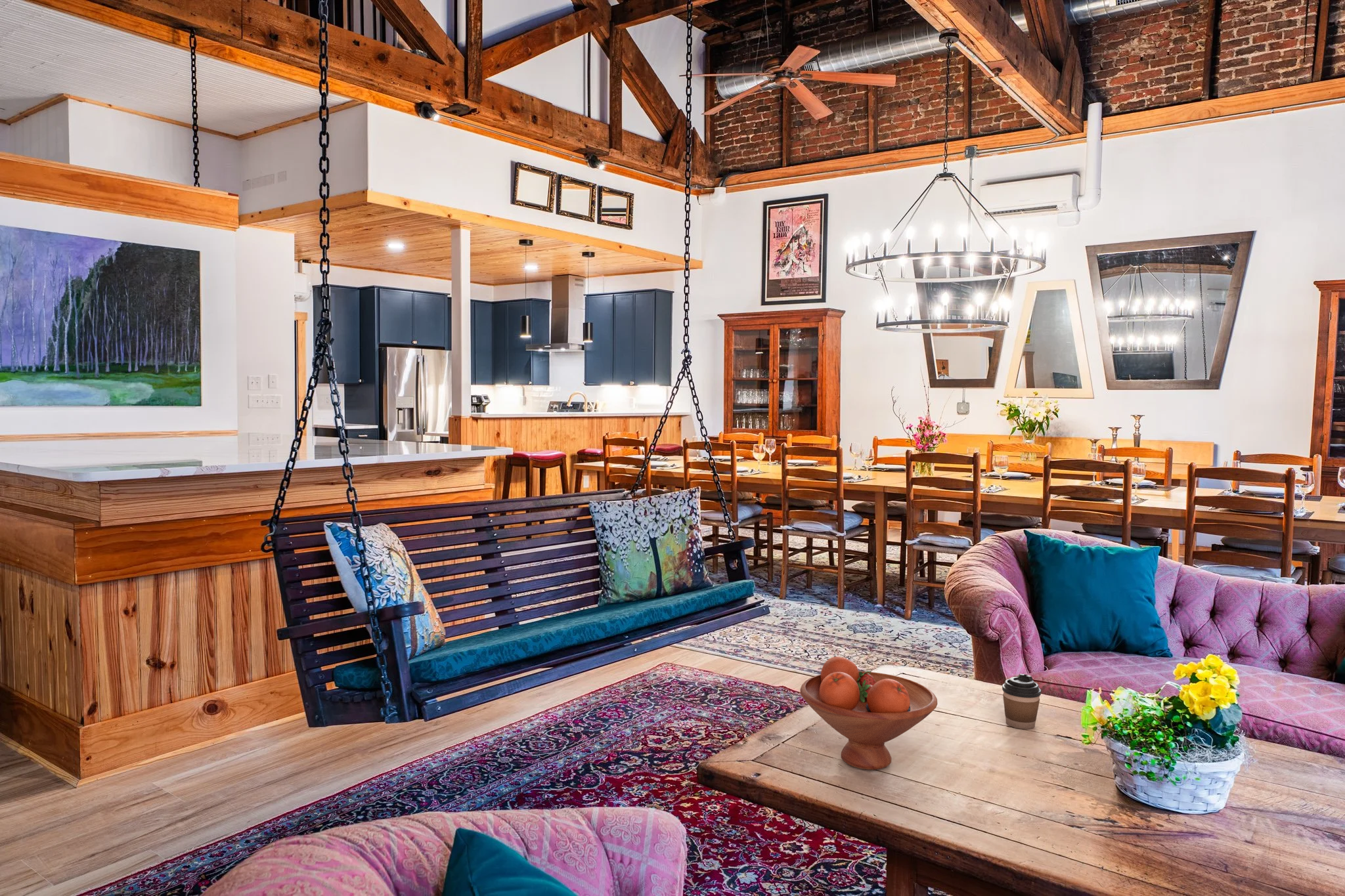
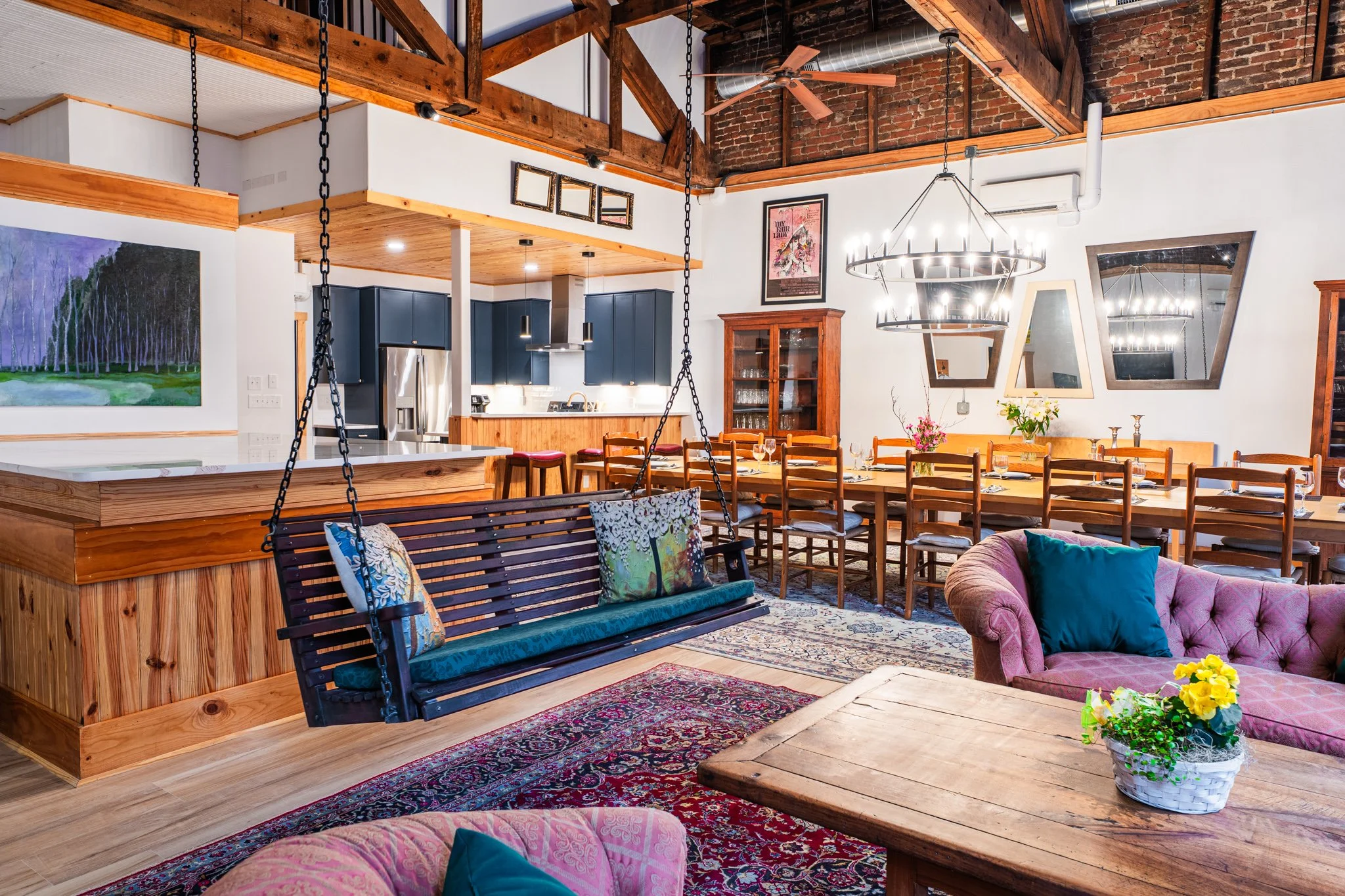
- coffee cup [1002,673,1042,730]
- fruit bowl [800,656,938,771]
